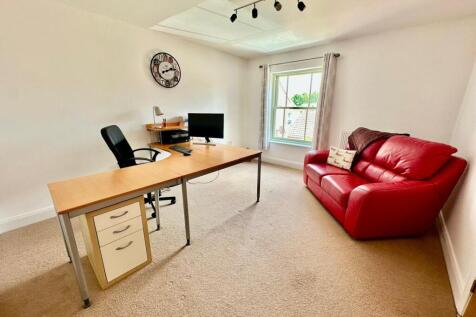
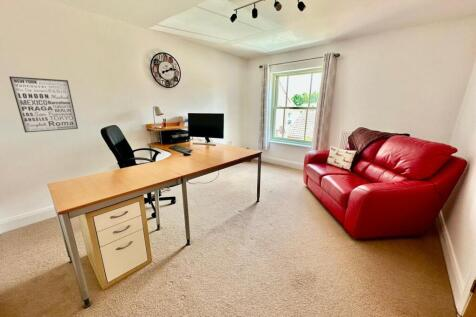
+ wall art [8,75,79,133]
